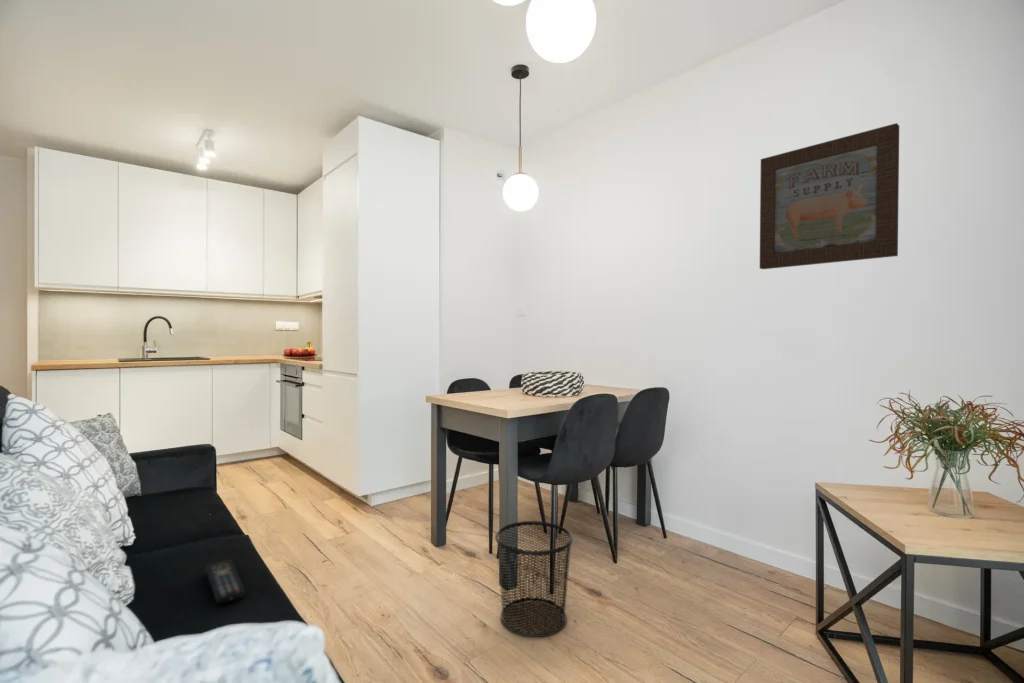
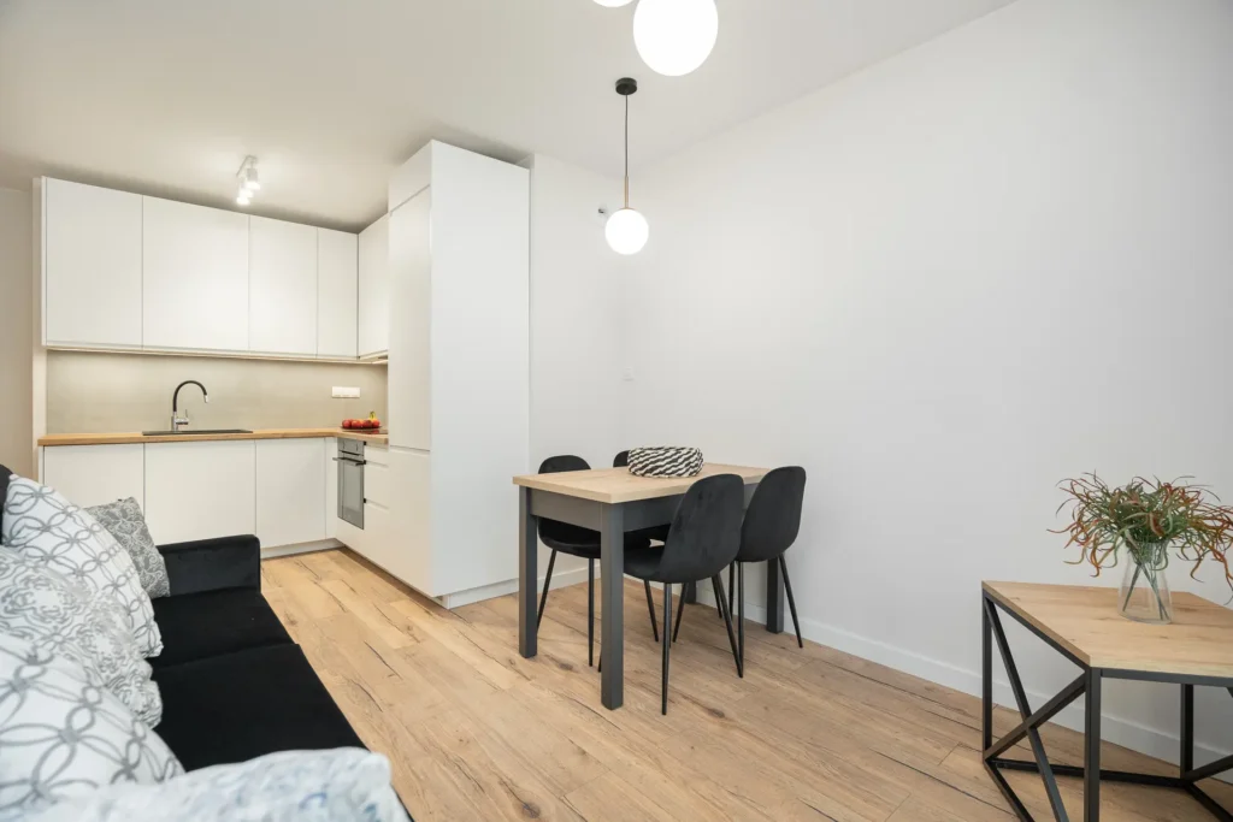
- remote control [203,558,246,605]
- waste bin [494,520,574,638]
- wall art [759,122,900,270]
